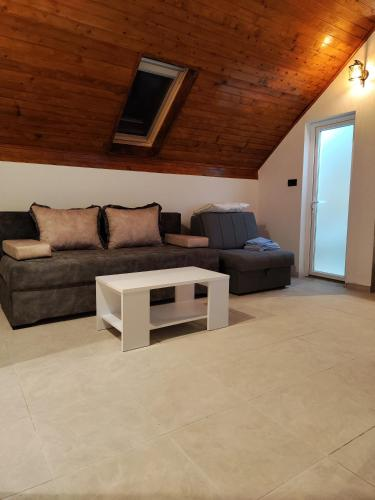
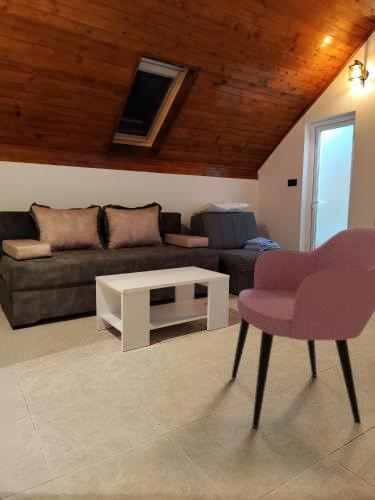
+ armchair [230,225,375,429]
